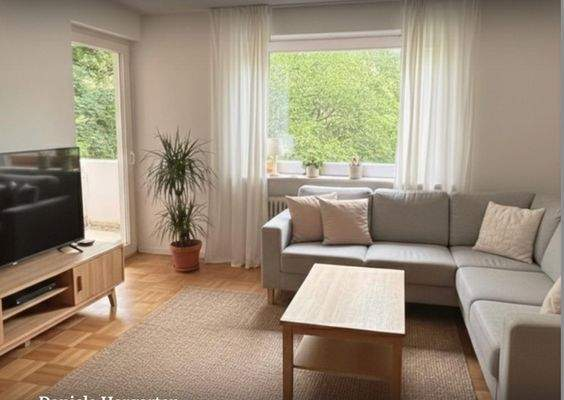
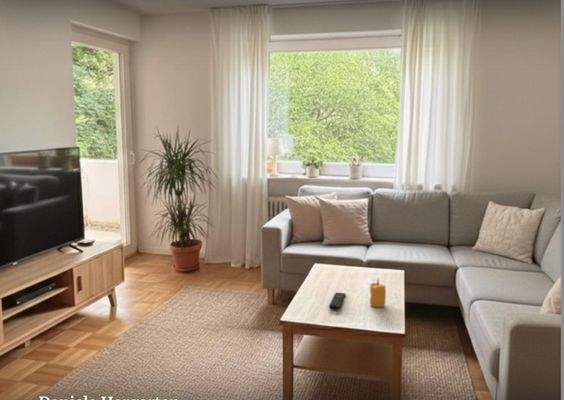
+ remote control [328,292,346,311]
+ candle [369,279,387,308]
